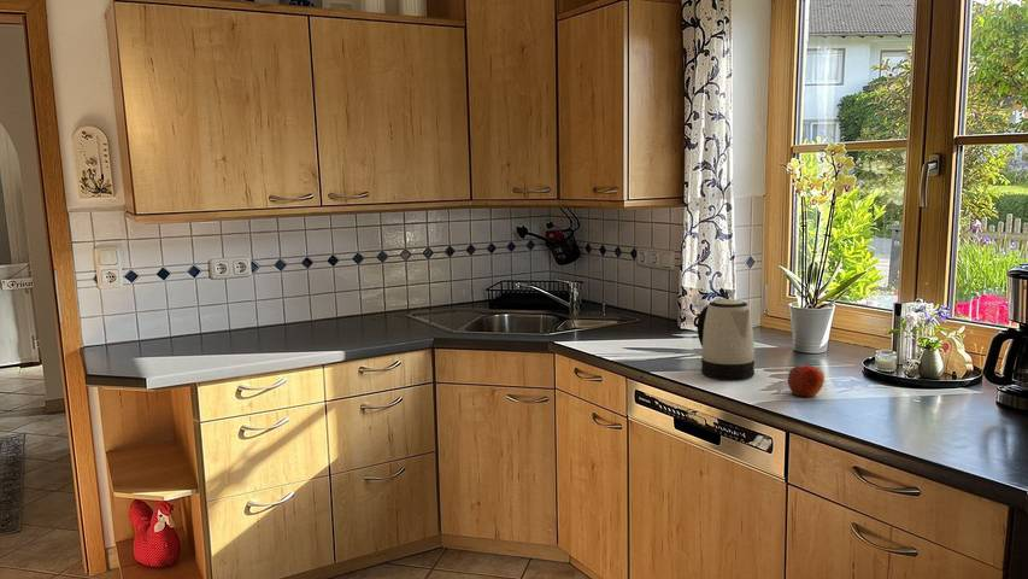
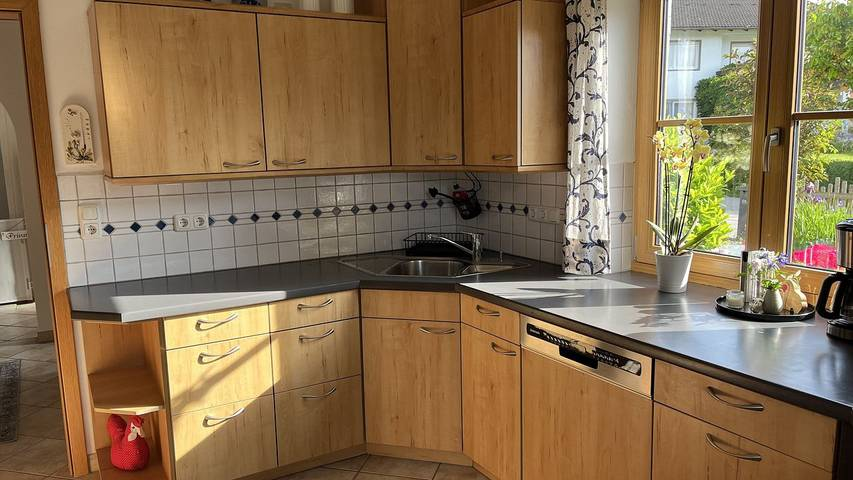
- apple [787,364,826,398]
- kettle [697,298,756,380]
